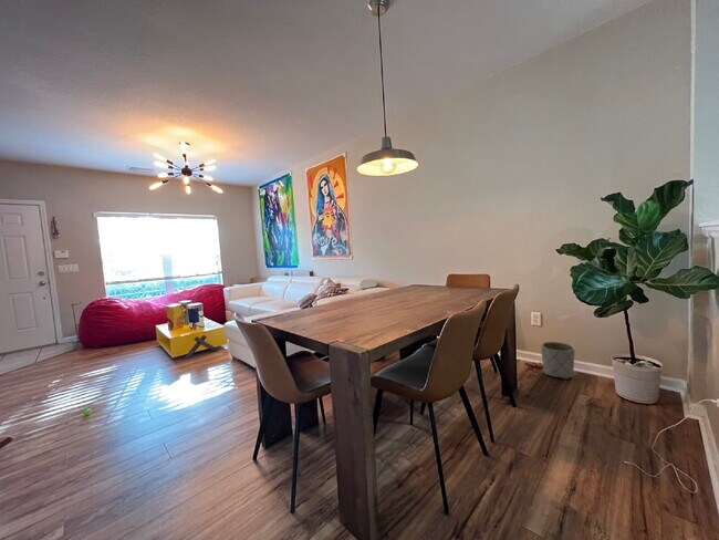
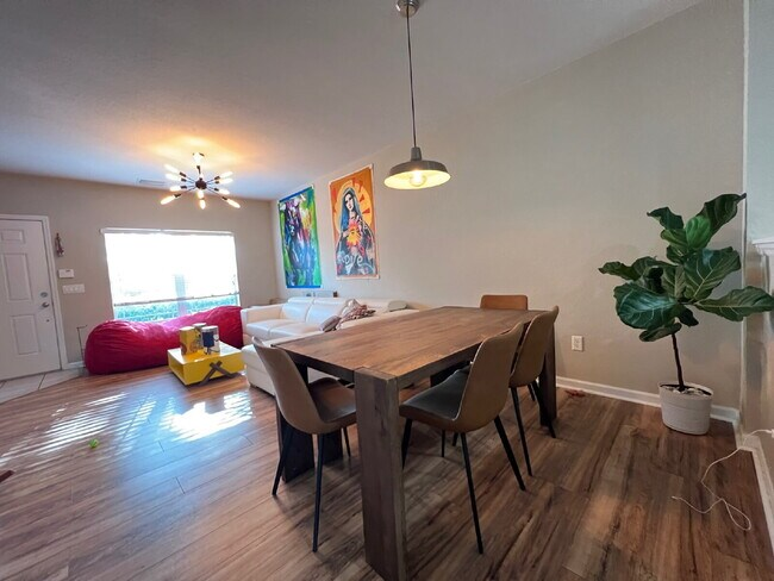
- planter [540,341,576,381]
